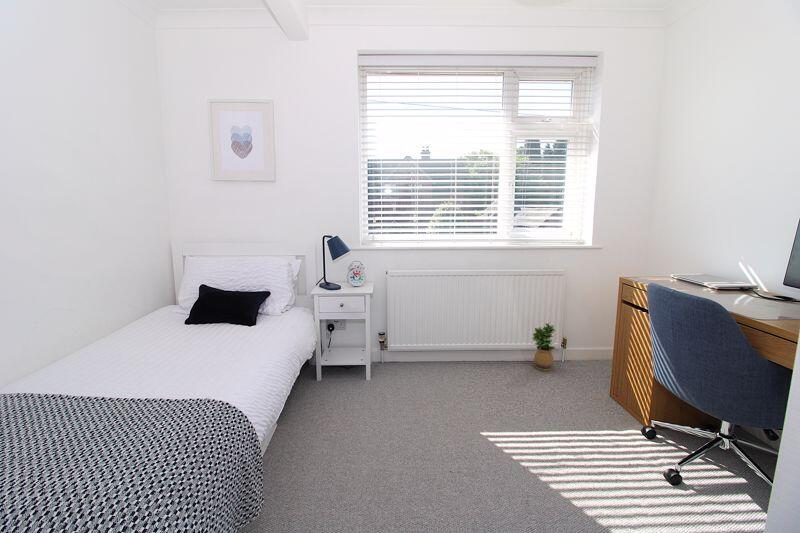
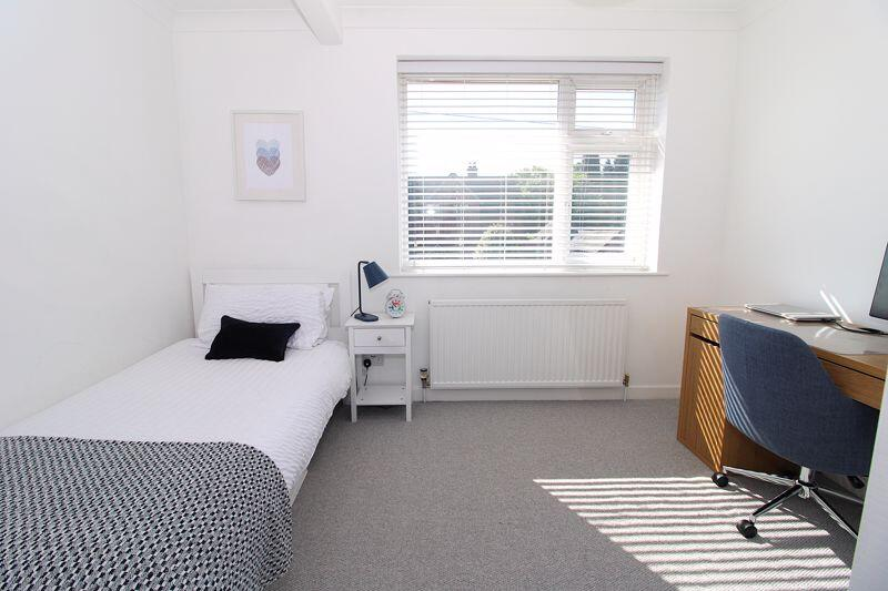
- potted plant [531,322,557,372]
